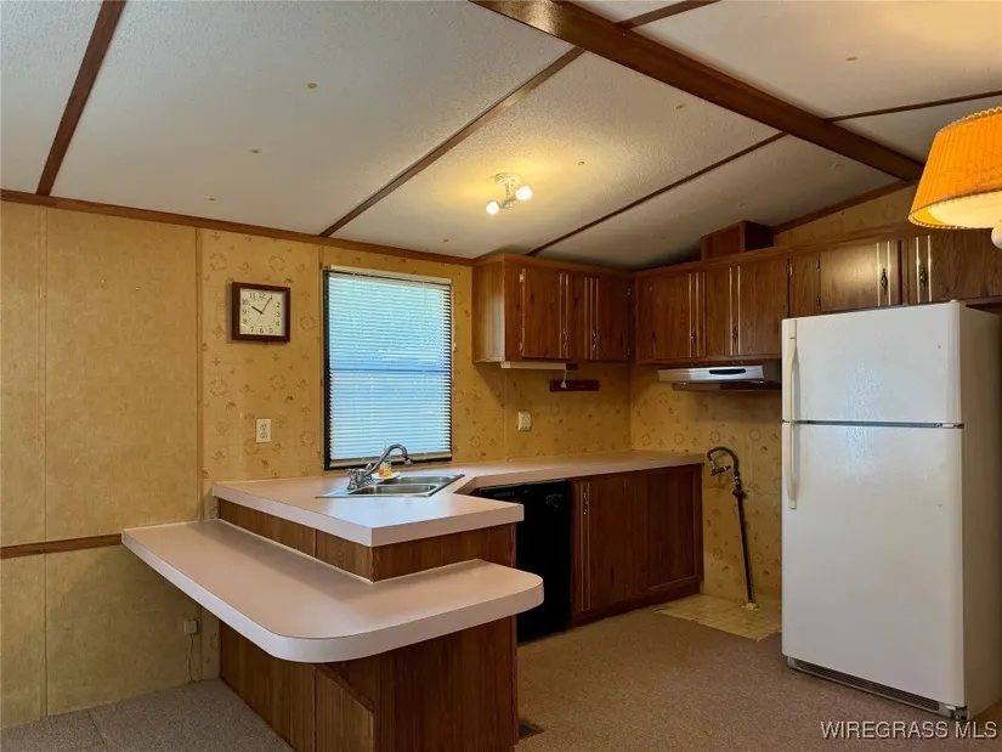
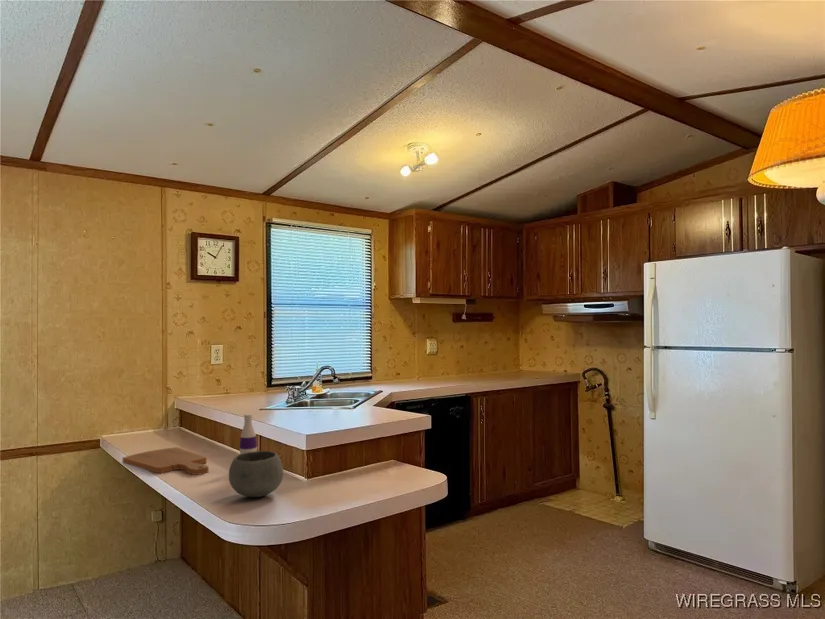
+ bottle [238,413,258,455]
+ cutting board [122,446,209,476]
+ bowl [228,450,284,498]
